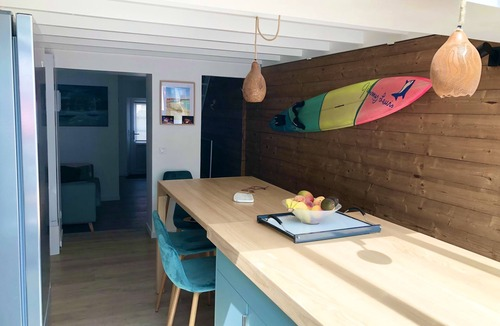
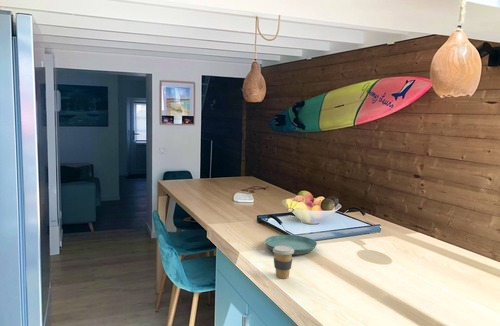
+ saucer [264,234,318,256]
+ coffee cup [272,246,294,279]
